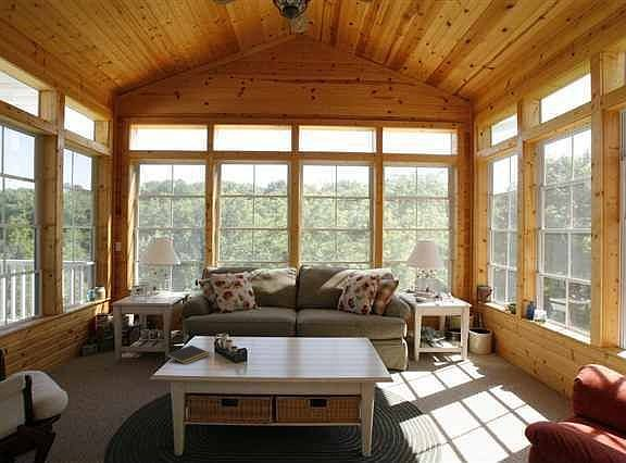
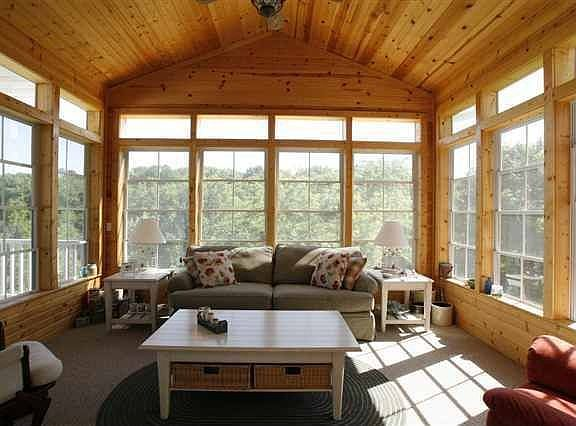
- notepad [165,345,211,365]
